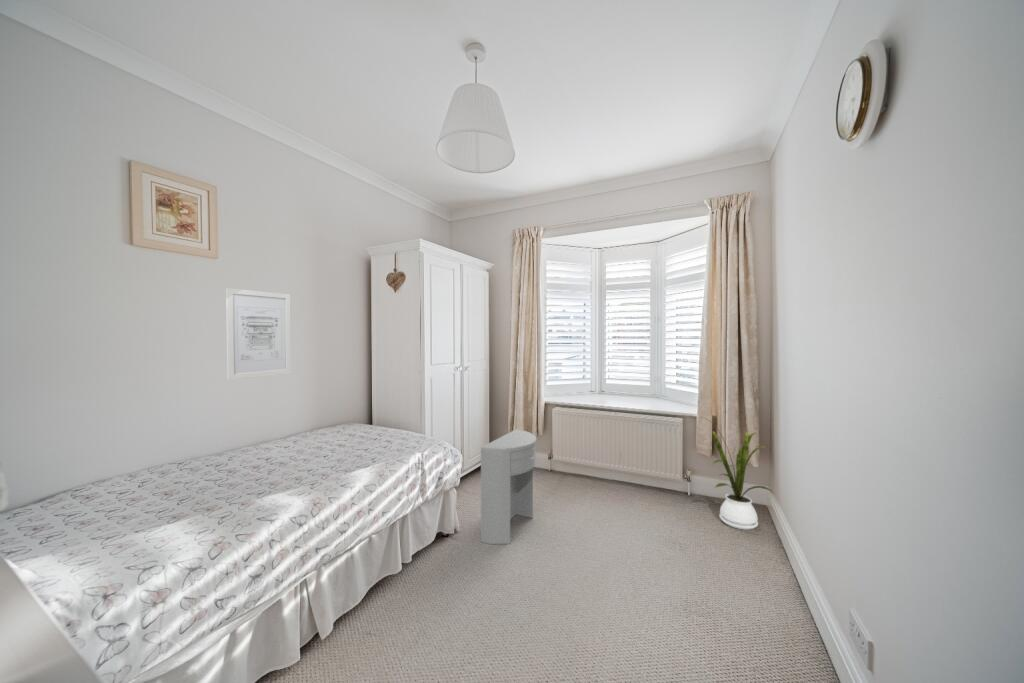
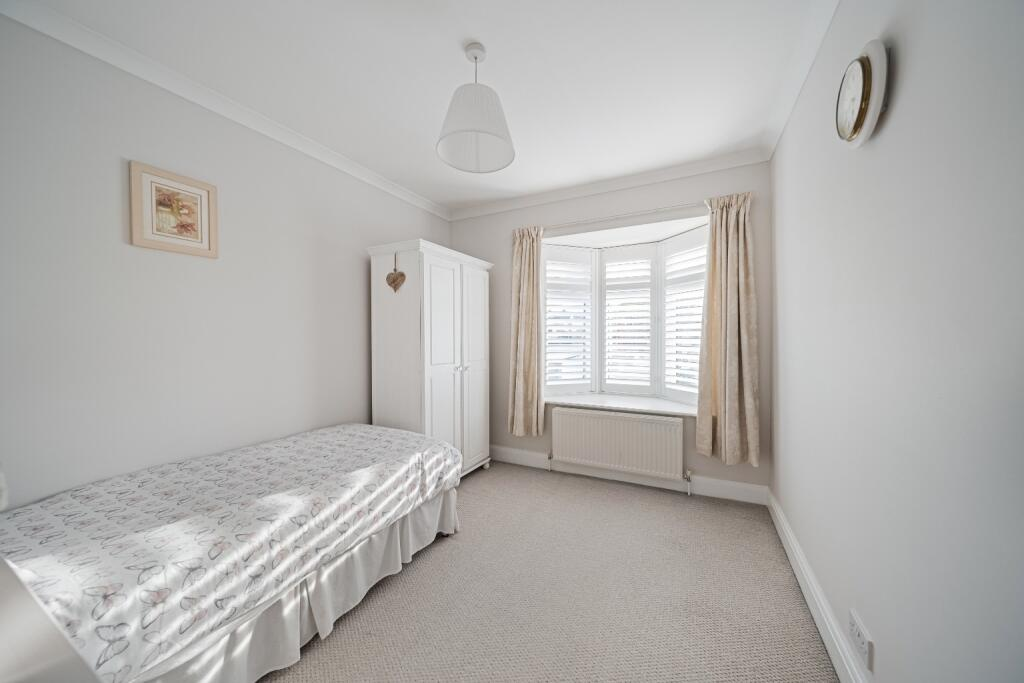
- nightstand [480,428,537,545]
- house plant [701,416,774,531]
- wall art [225,287,292,381]
